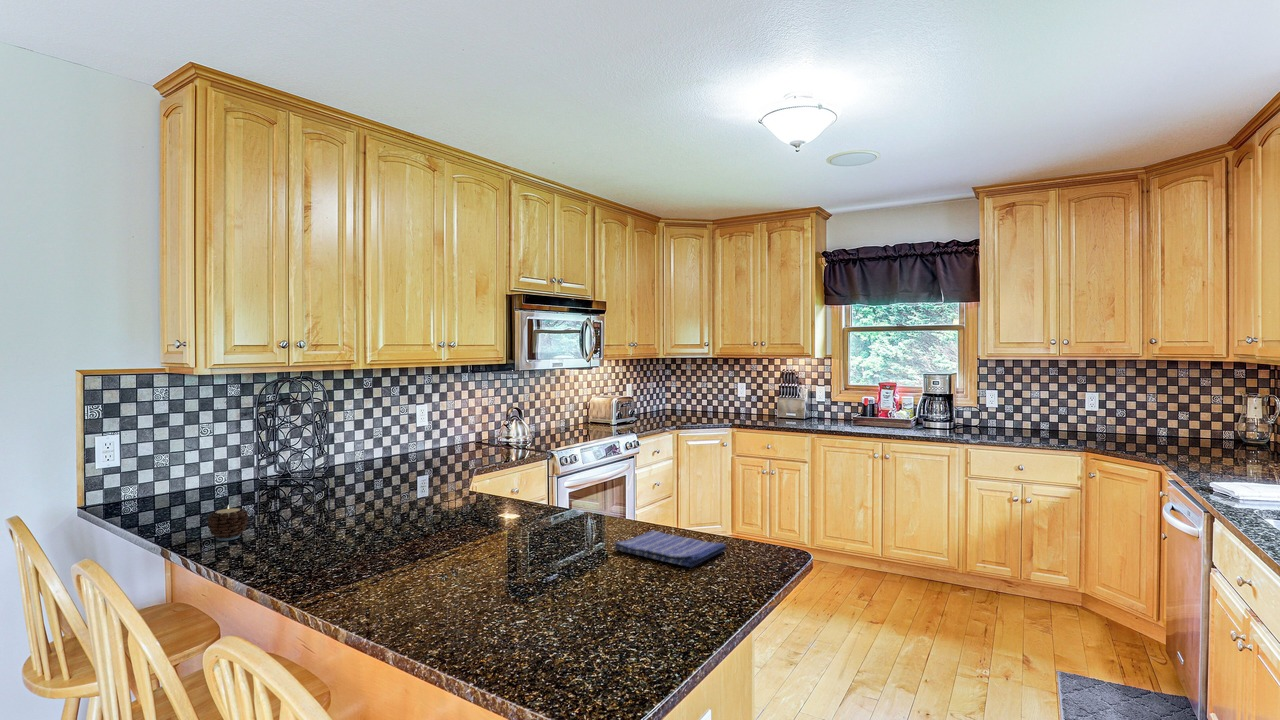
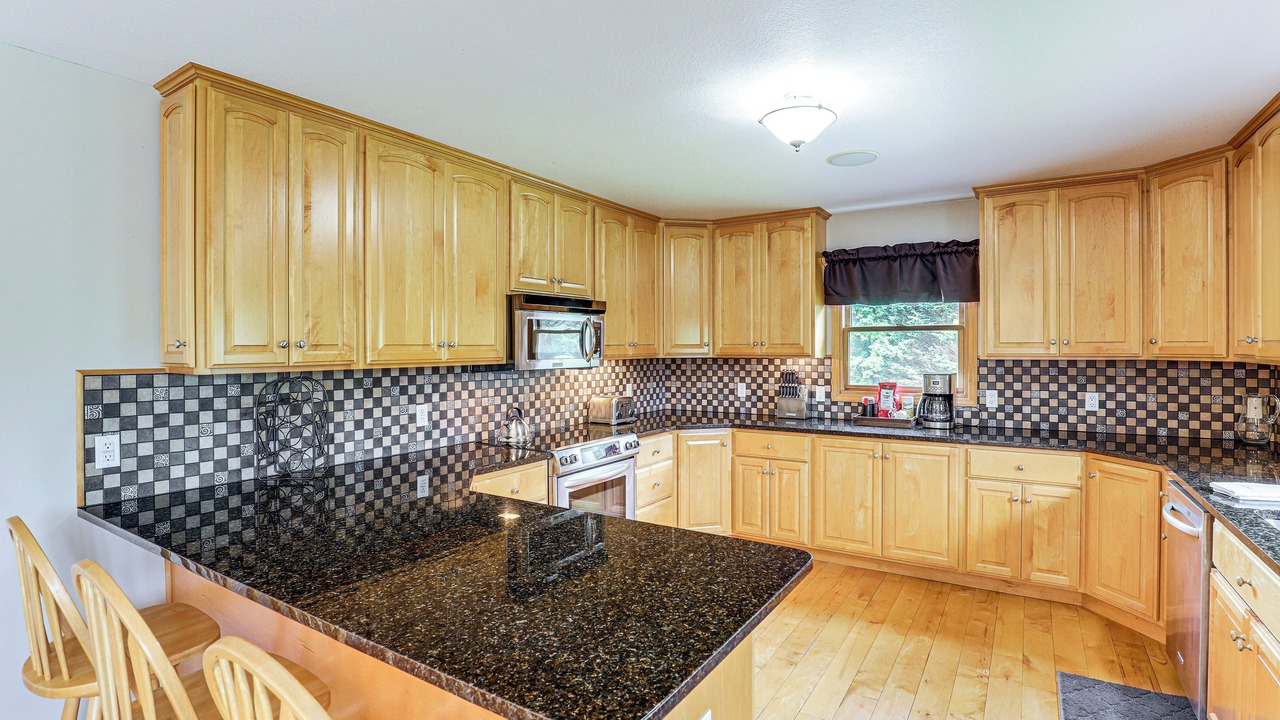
- candle [206,504,250,542]
- dish towel [613,529,728,568]
